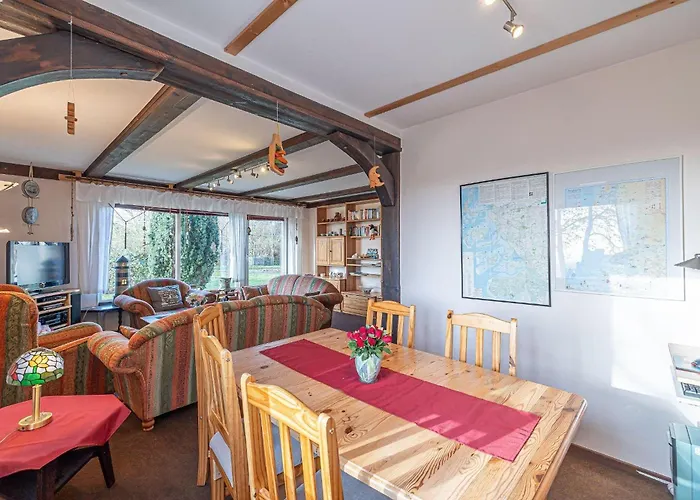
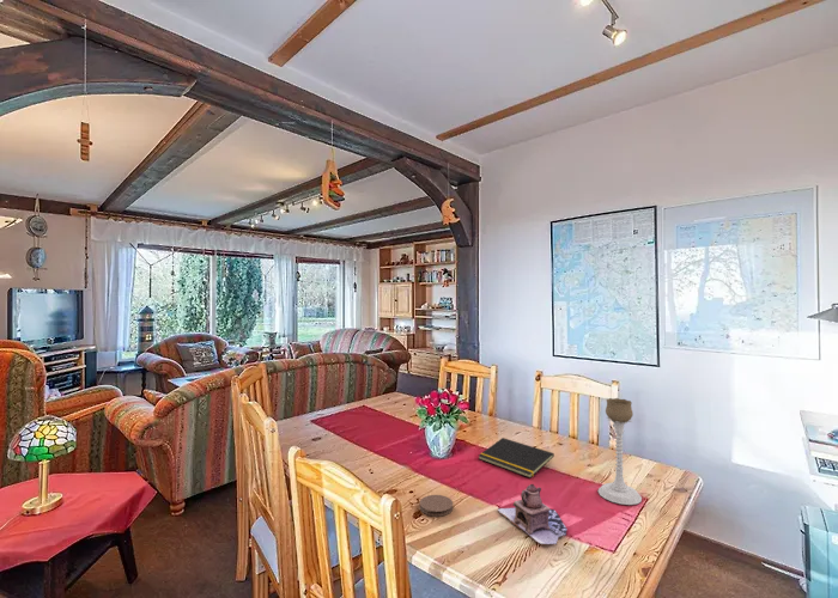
+ candle holder [597,397,643,506]
+ notepad [478,437,555,480]
+ teapot [497,483,569,545]
+ coaster [419,494,454,518]
